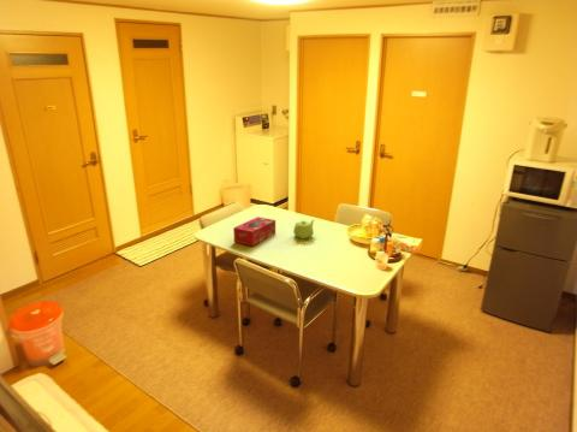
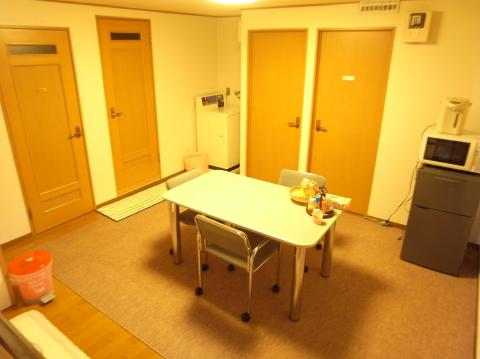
- tissue box [232,215,276,247]
- teapot [292,218,316,241]
